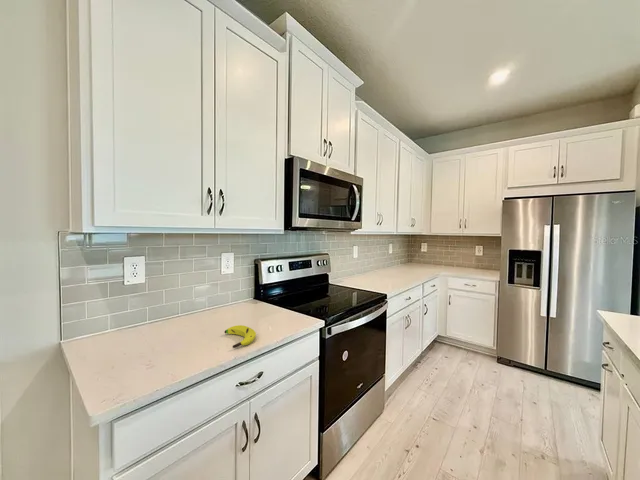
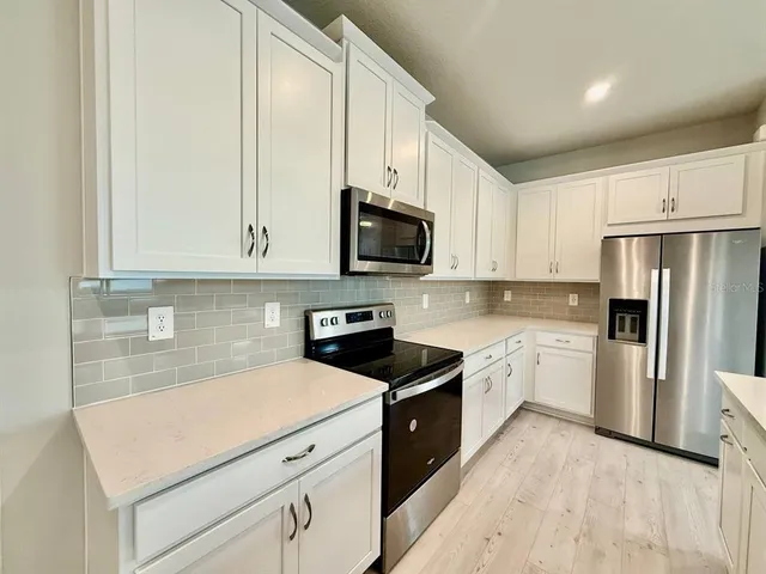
- banana [224,324,257,349]
